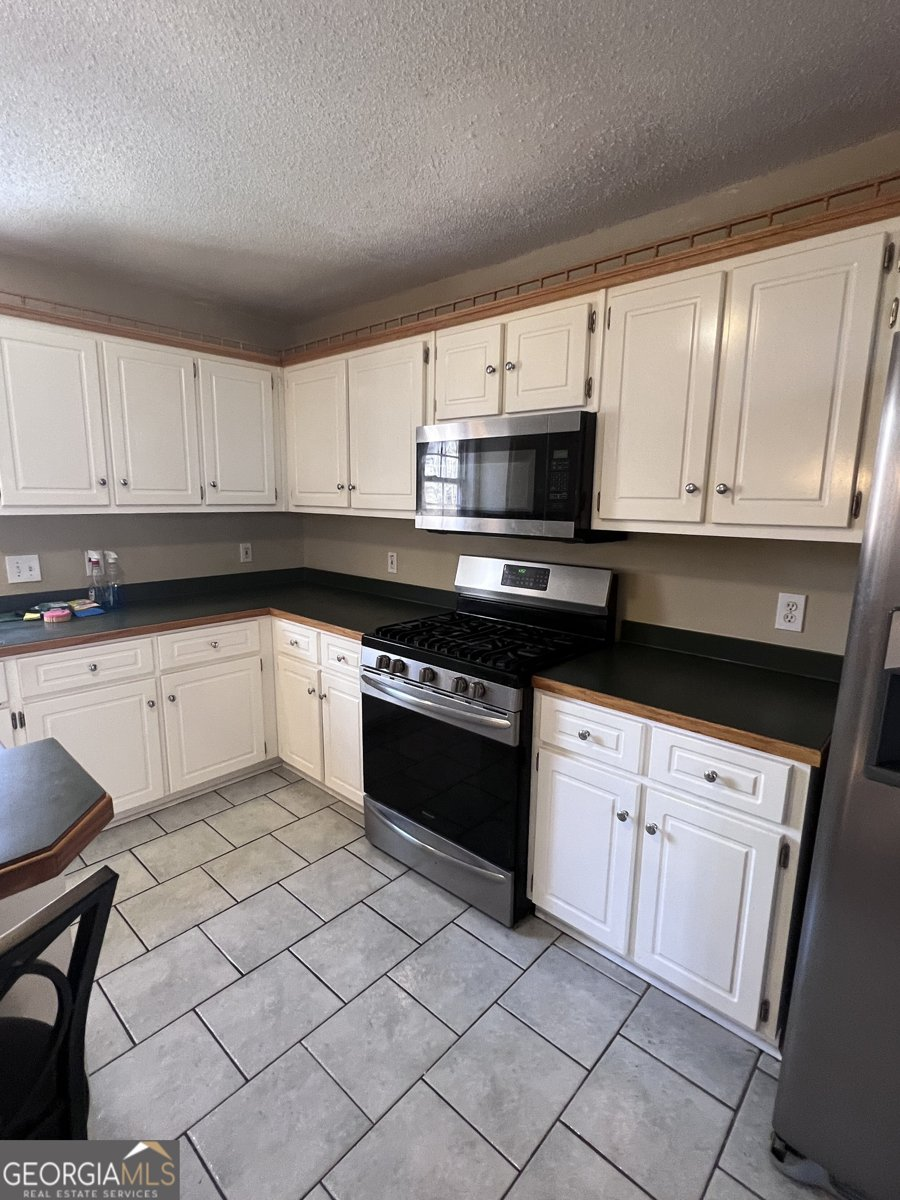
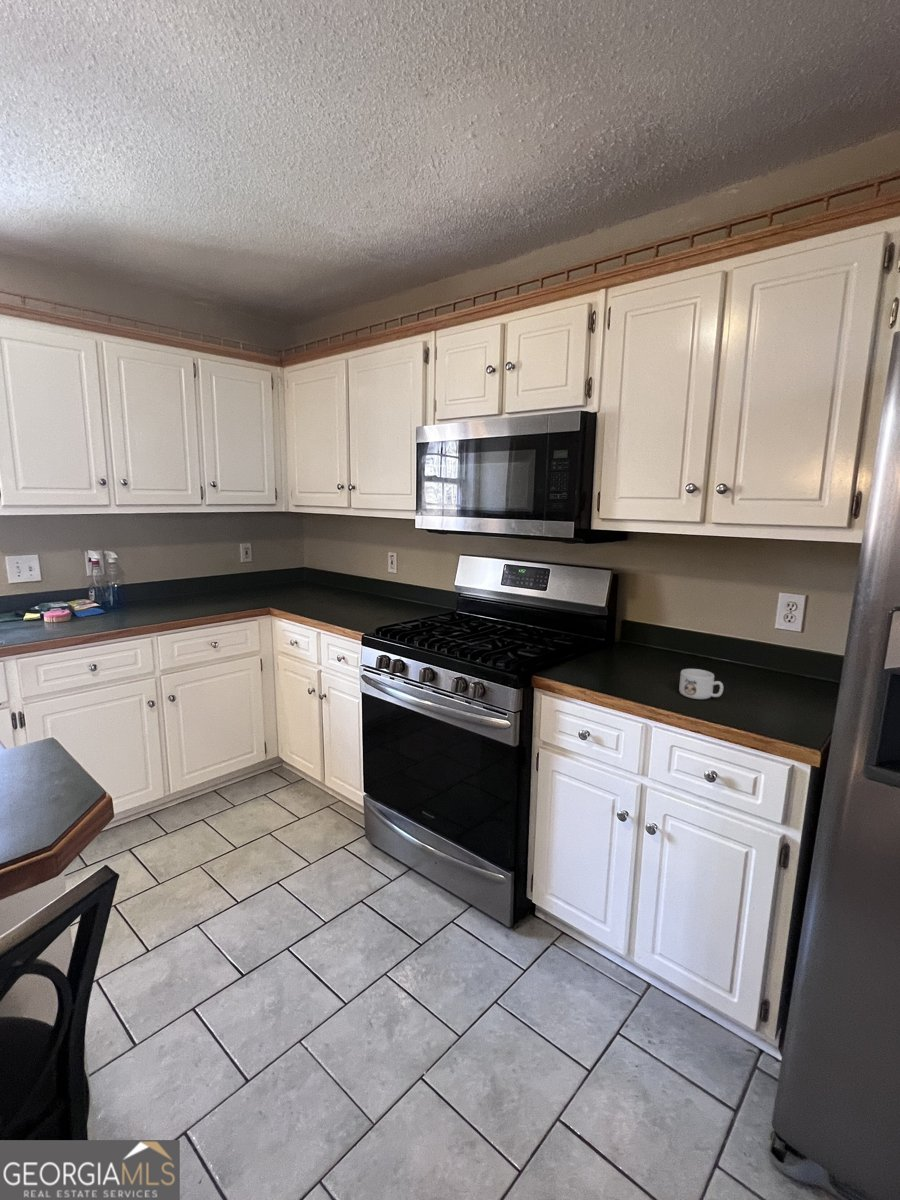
+ mug [678,668,724,700]
